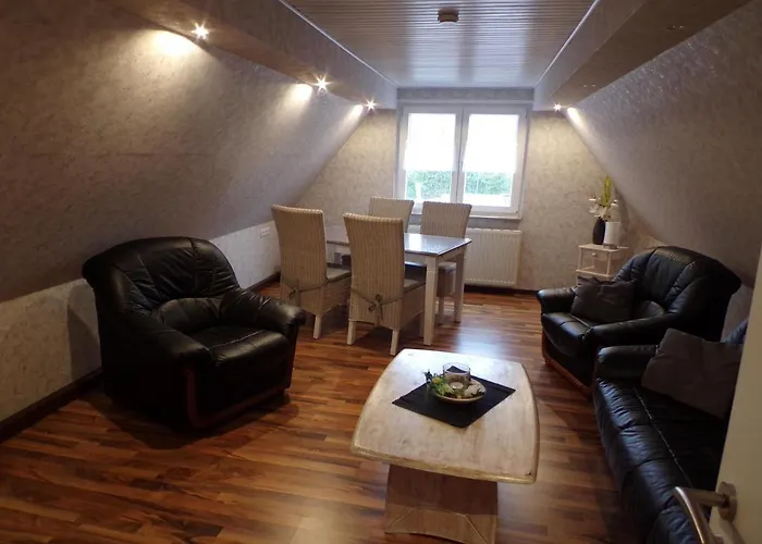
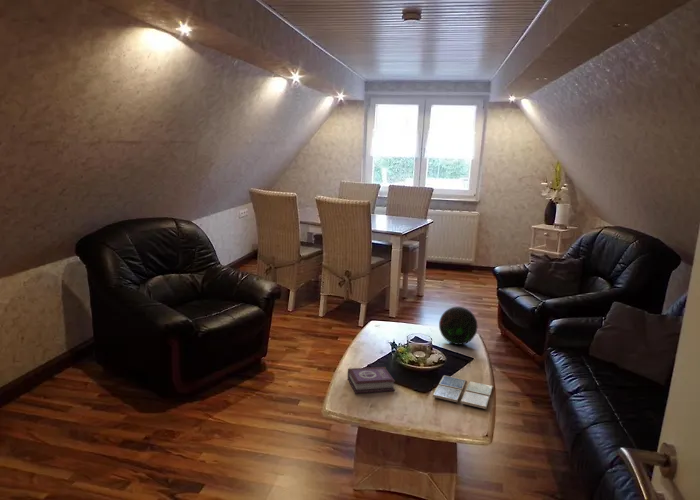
+ drink coaster [432,374,494,410]
+ decorative orb [438,306,479,346]
+ book [347,366,396,394]
